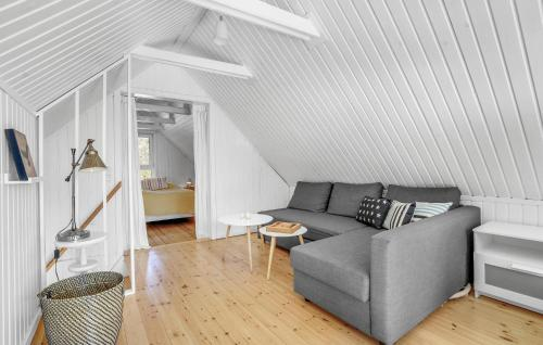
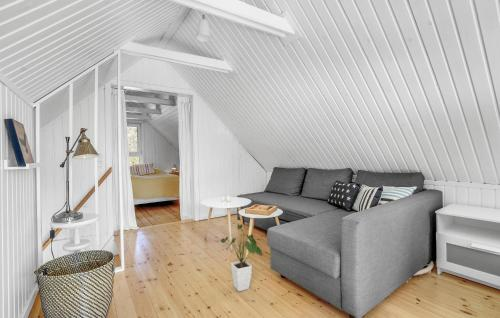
+ house plant [220,223,263,292]
